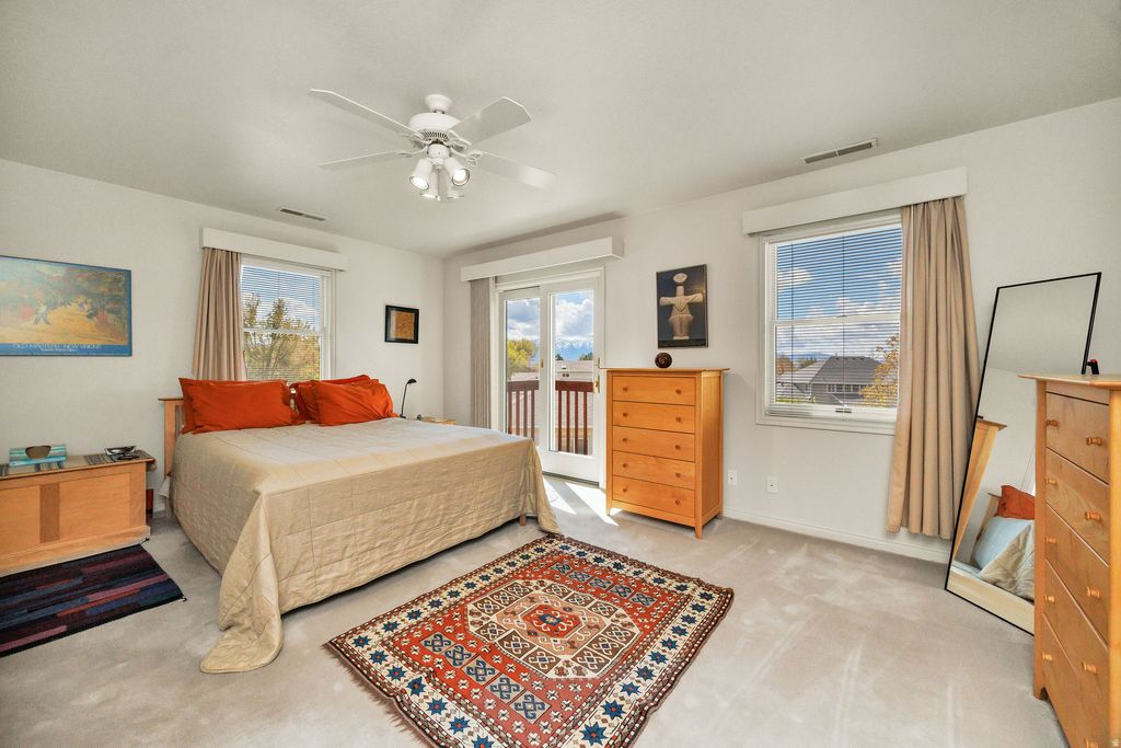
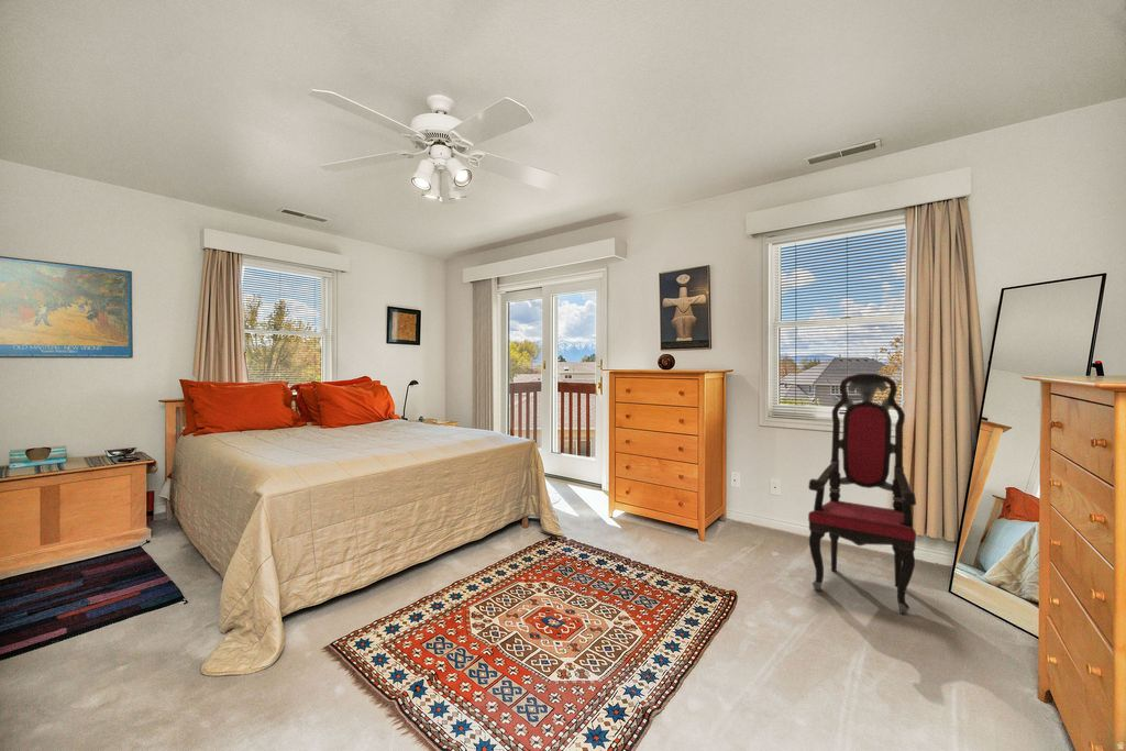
+ armchair [807,373,917,616]
